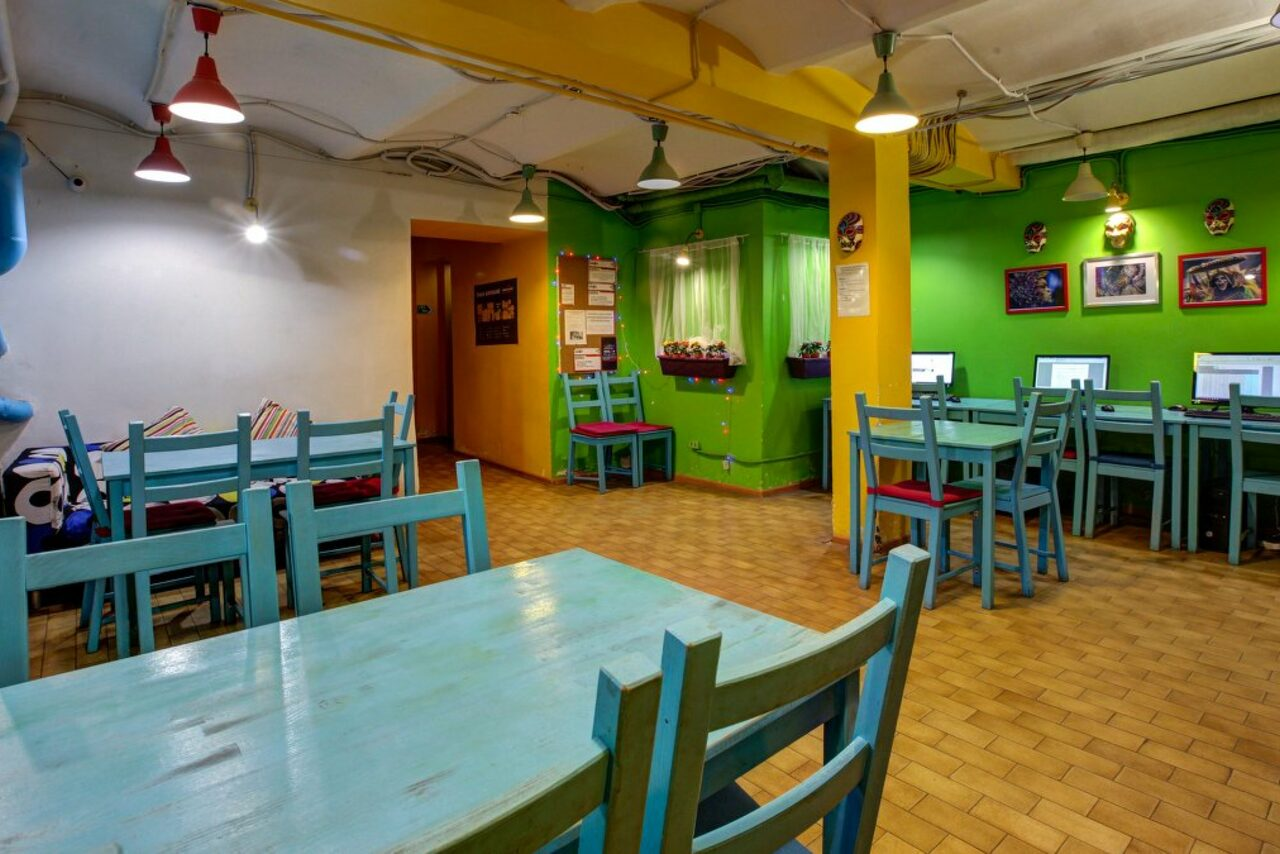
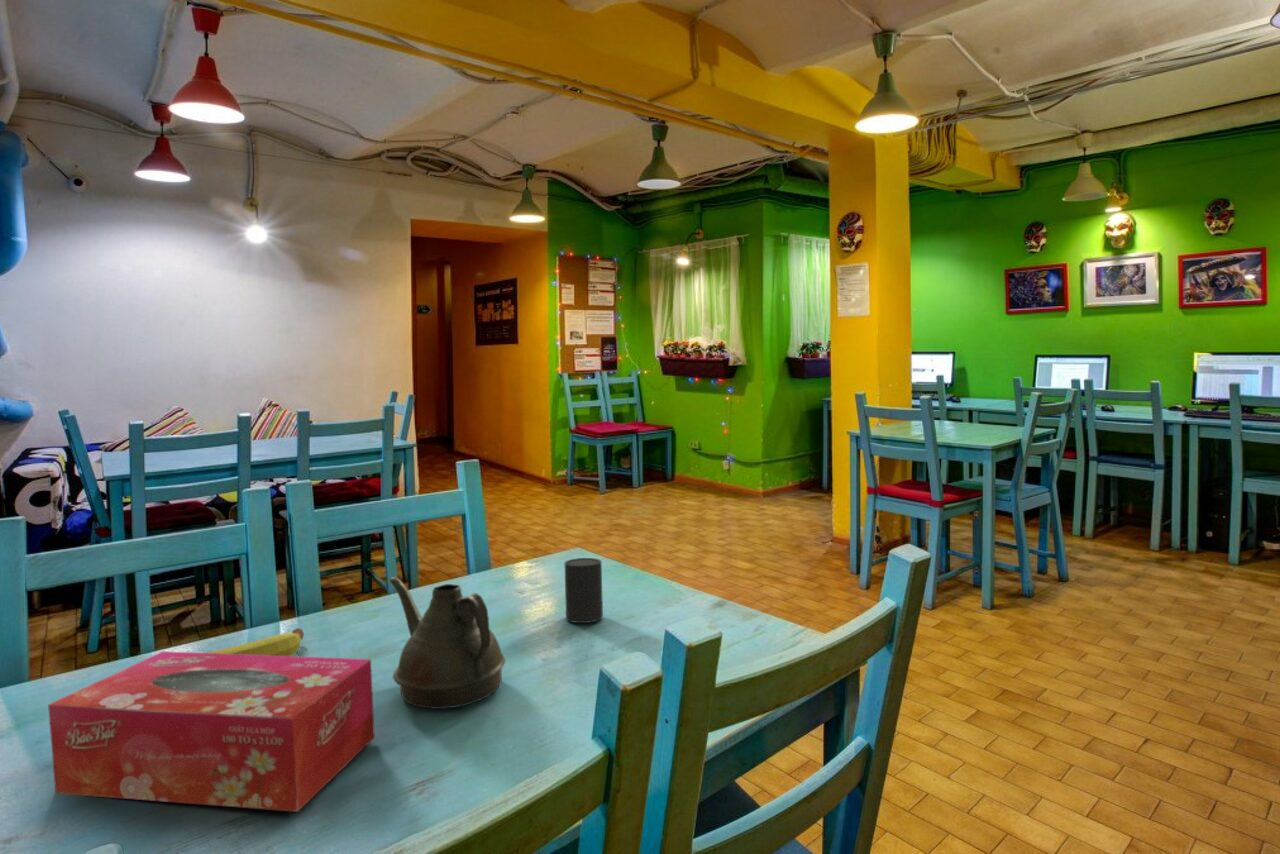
+ tissue box [47,650,376,813]
+ teapot [389,576,506,710]
+ cup [563,557,604,624]
+ fruit [204,627,305,656]
